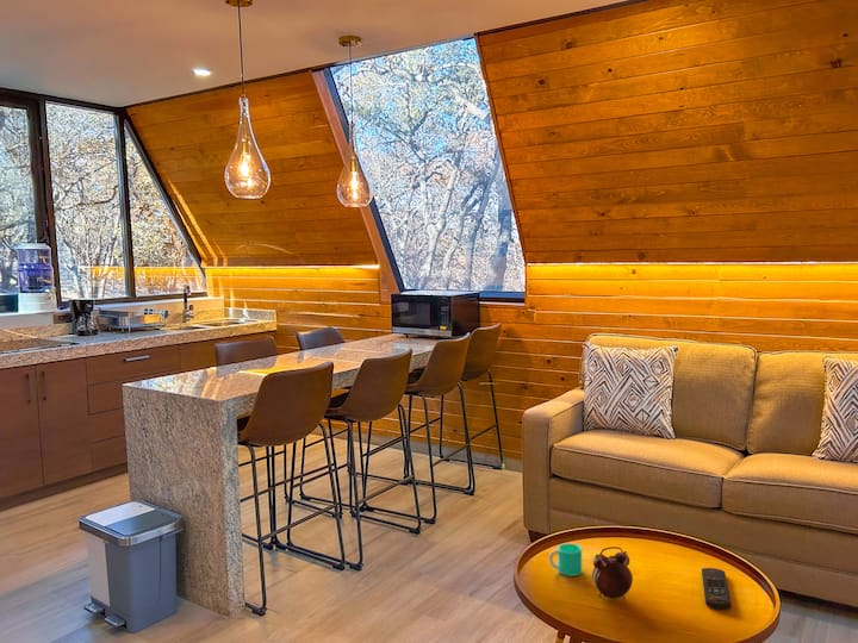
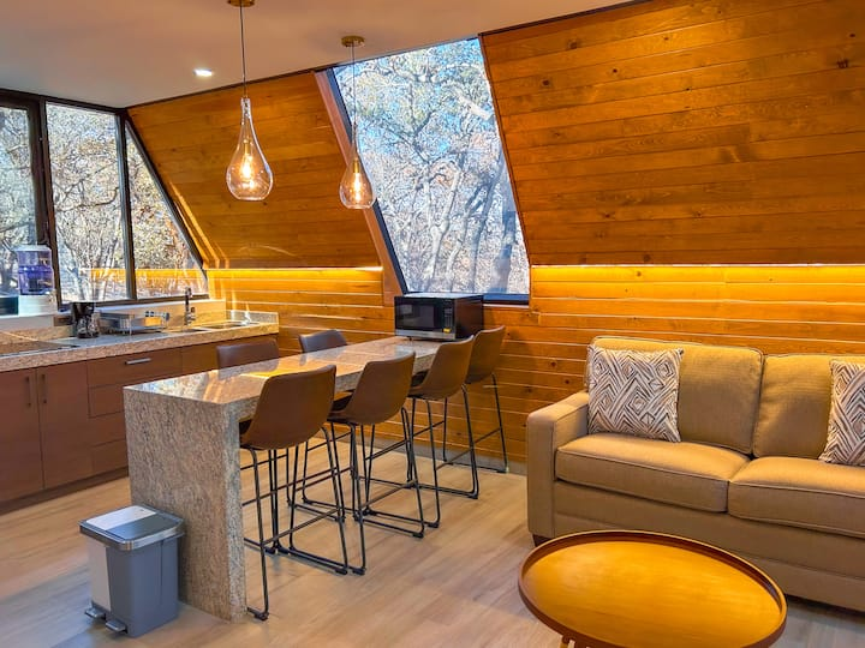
- cup [548,542,583,578]
- remote control [701,567,733,610]
- alarm clock [591,545,634,601]
